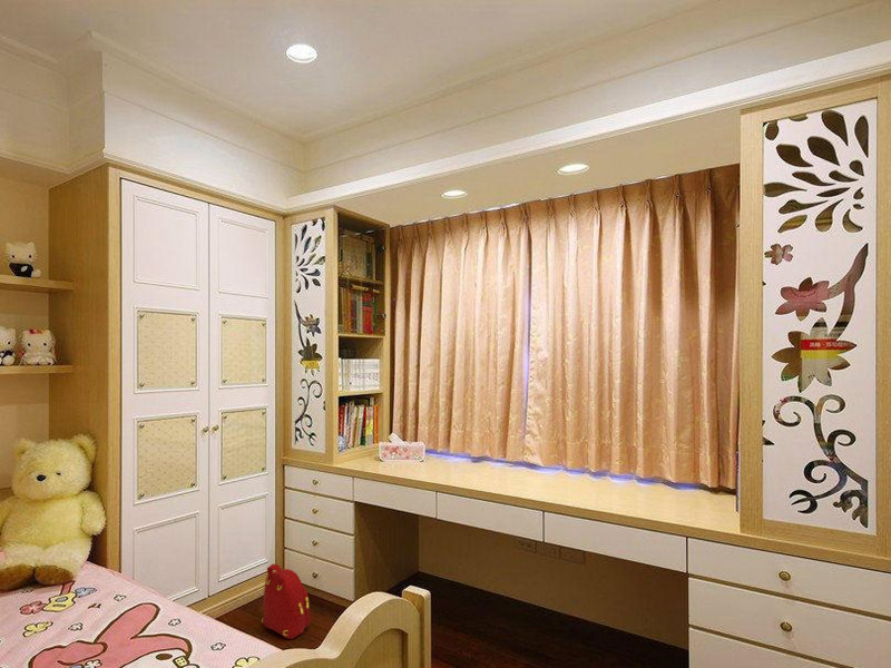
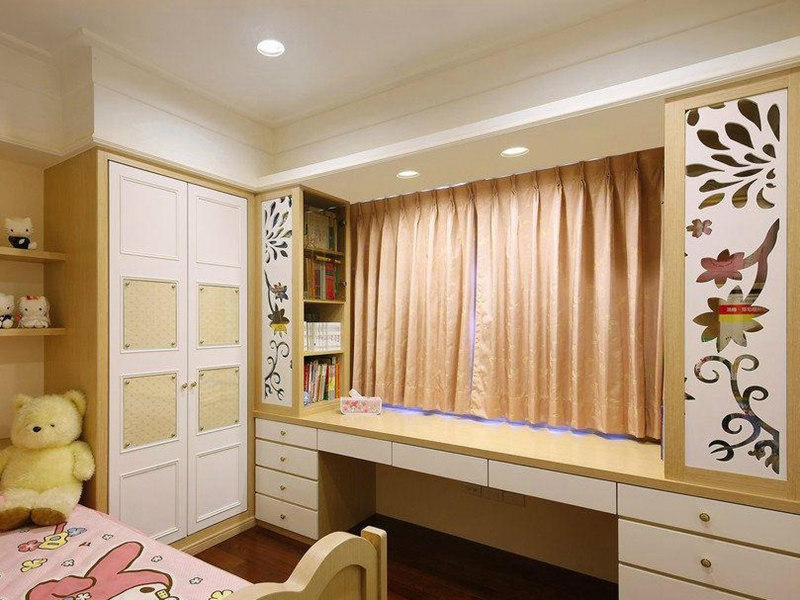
- backpack [261,563,311,640]
